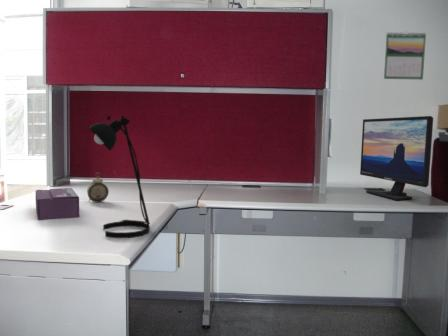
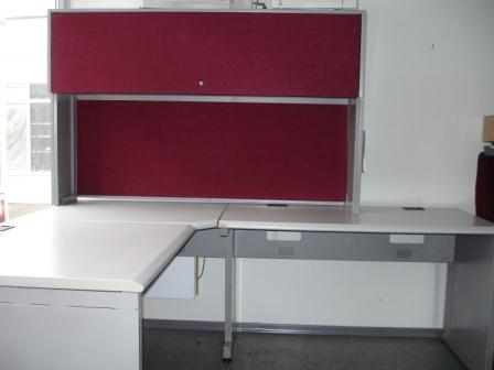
- calendar [383,31,427,81]
- desk lamp [88,115,151,239]
- alarm clock [86,172,110,203]
- tissue box [35,187,80,221]
- computer monitor [359,115,434,202]
